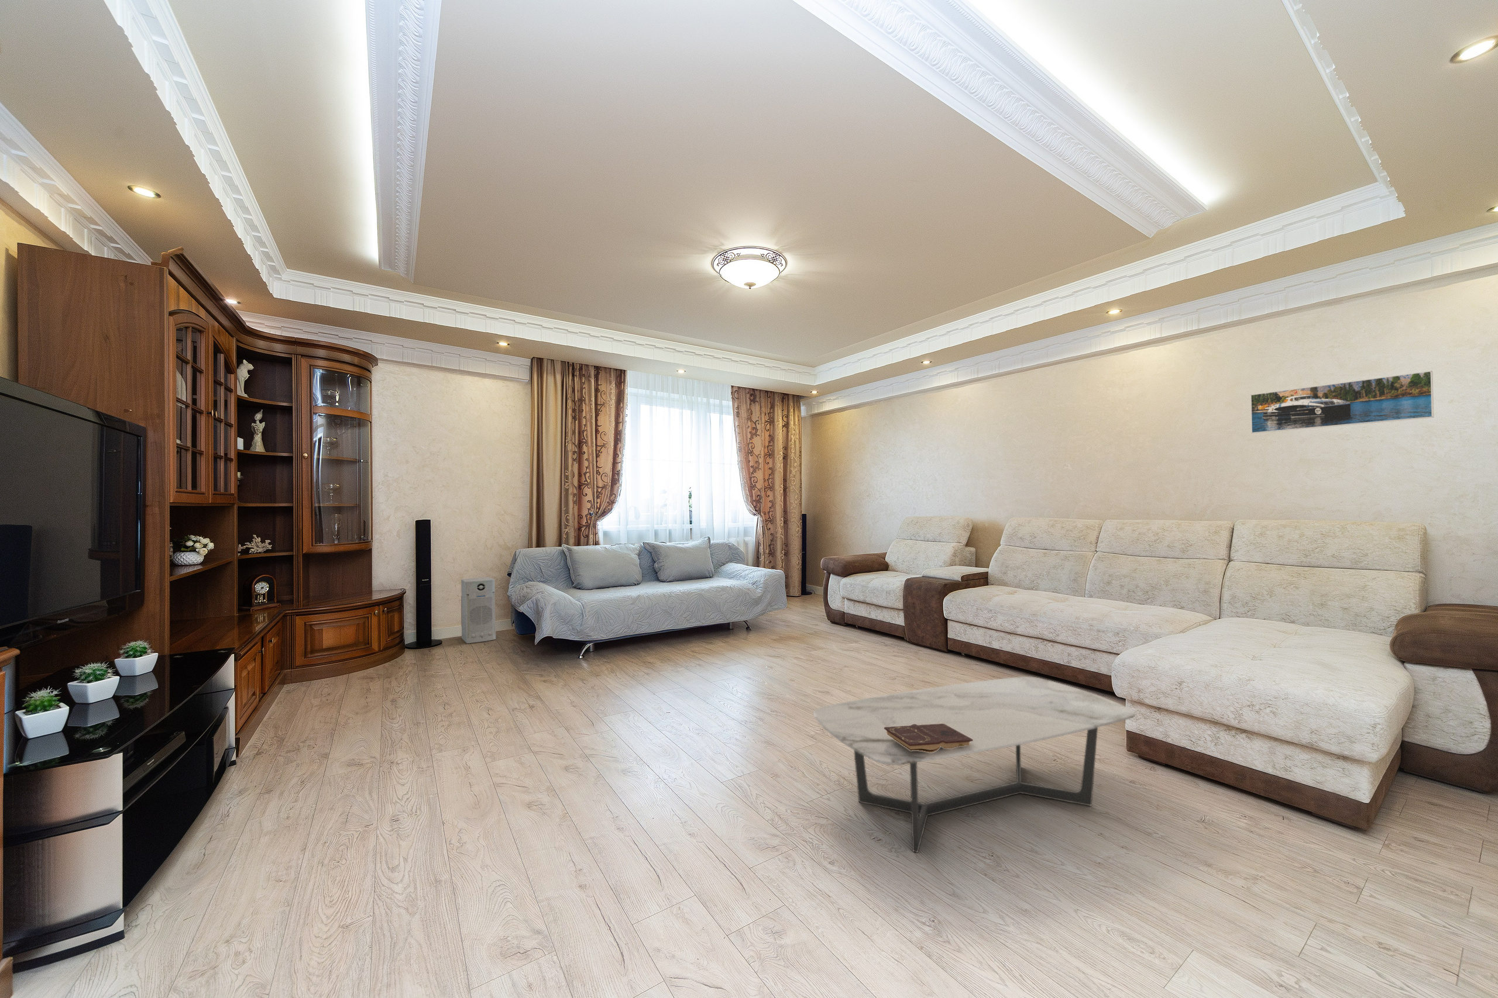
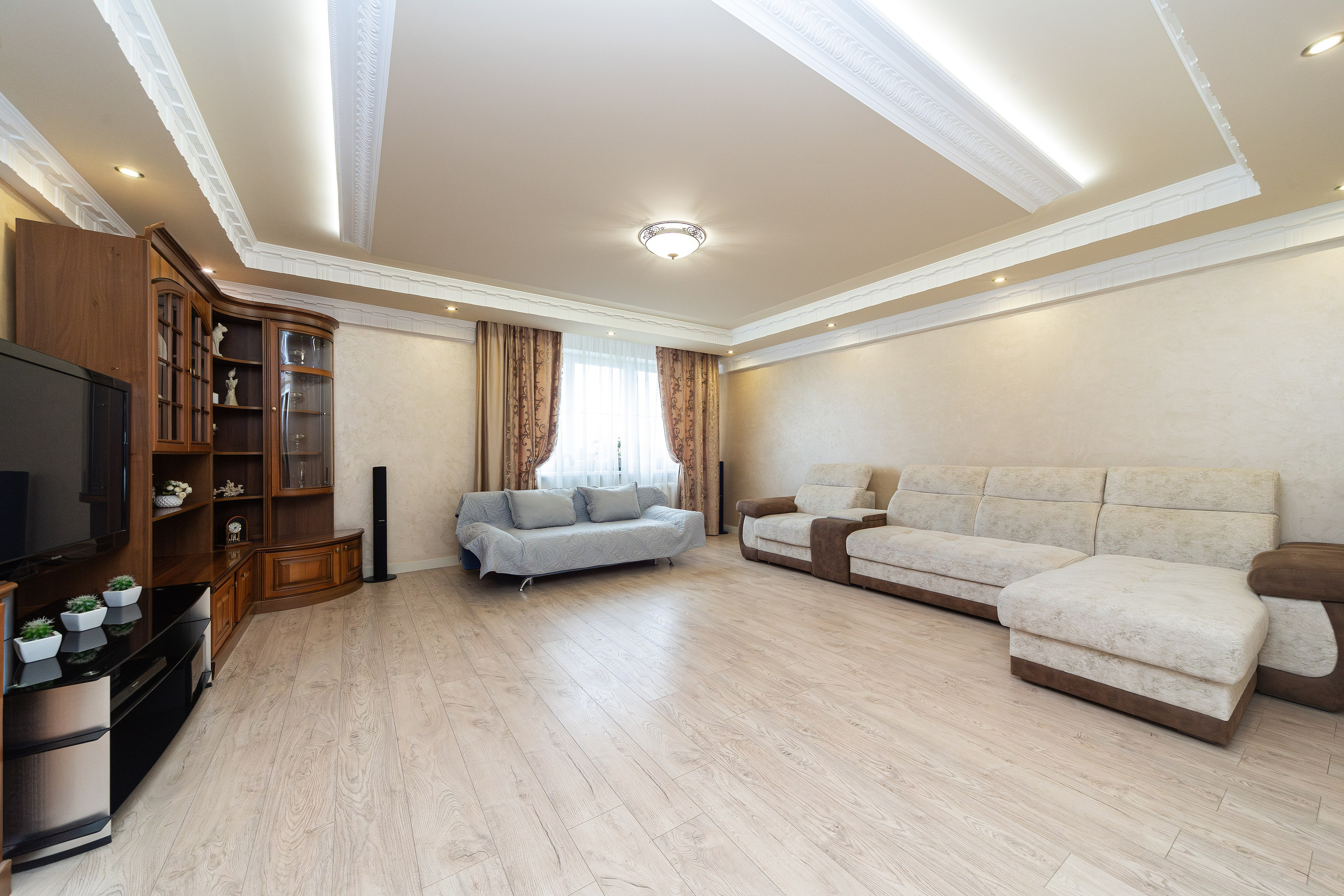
- book [884,723,973,753]
- air purifier [460,577,496,644]
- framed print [1249,370,1434,433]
- coffee table [813,676,1136,853]
